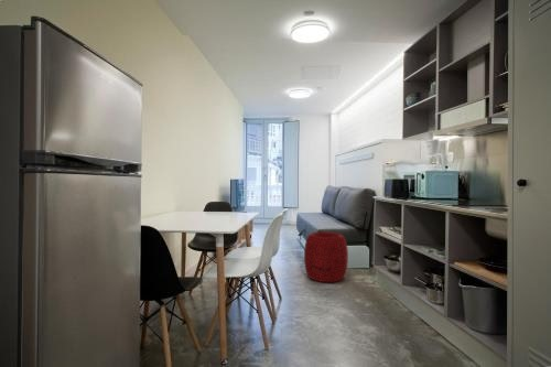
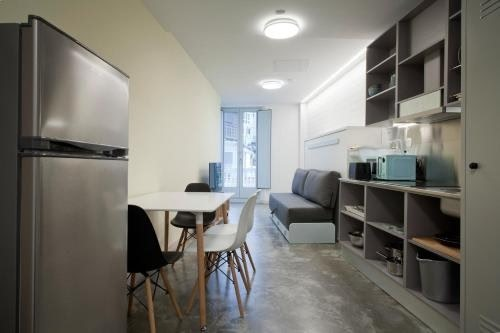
- pouf [303,231,349,283]
